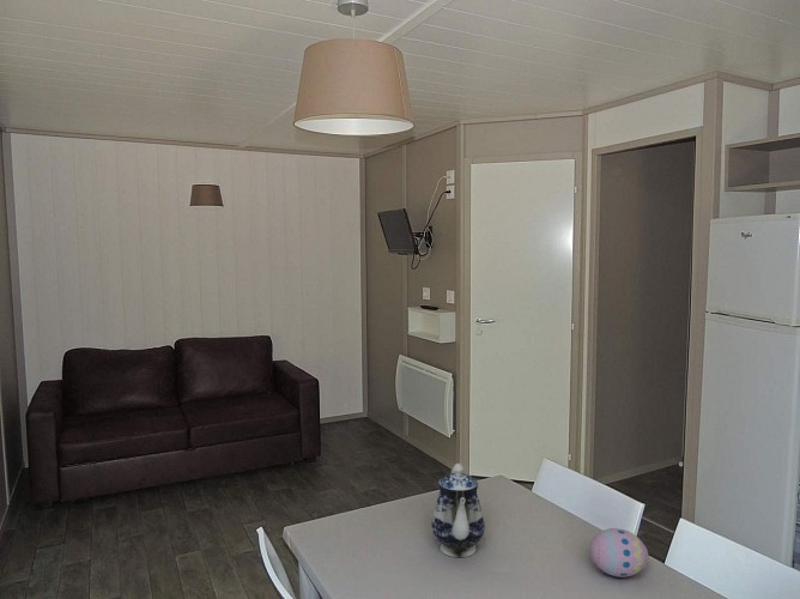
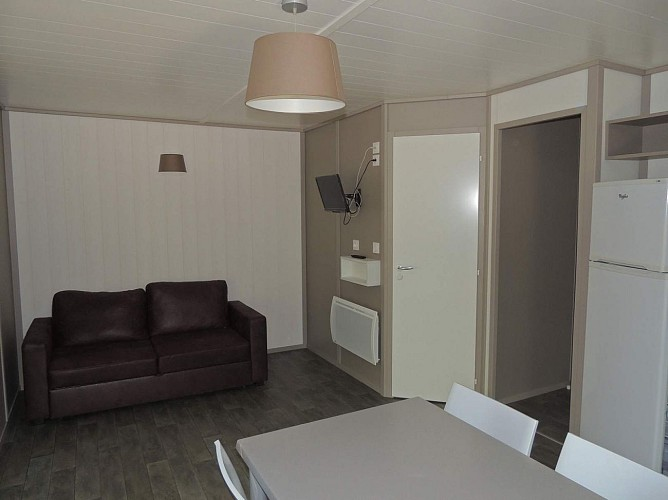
- teapot [431,462,486,558]
- decorative egg [589,527,649,579]
